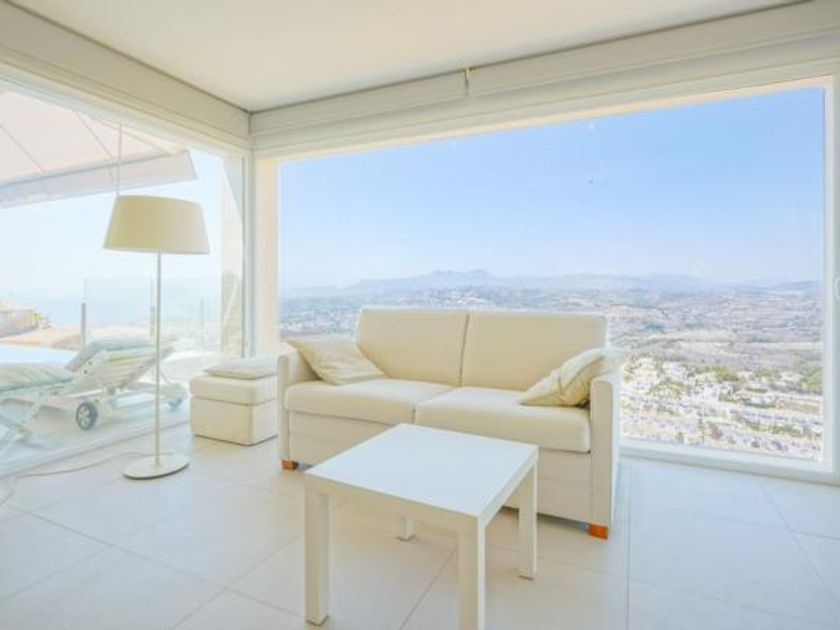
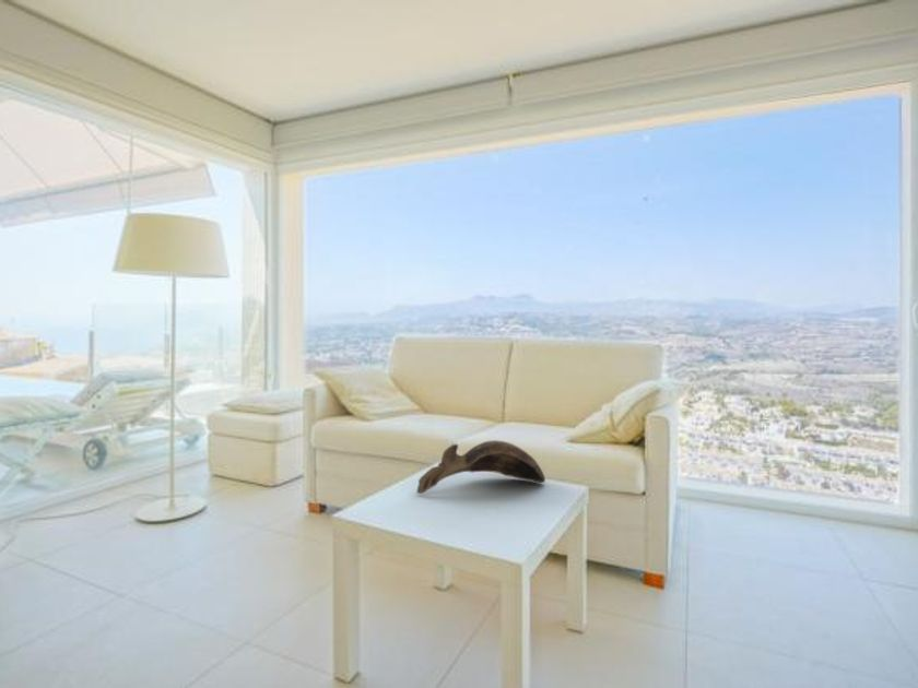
+ decorative bowl [415,439,546,495]
